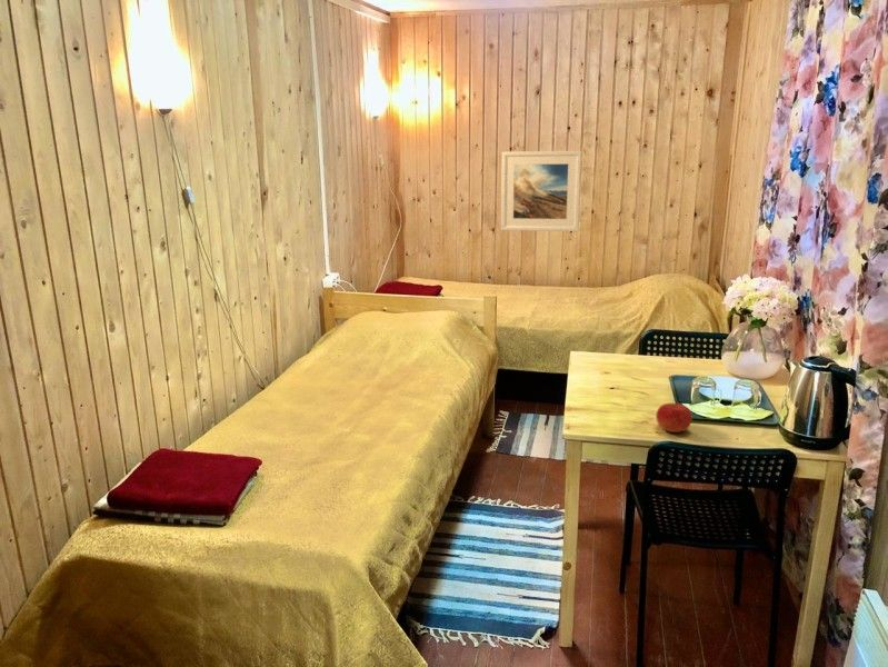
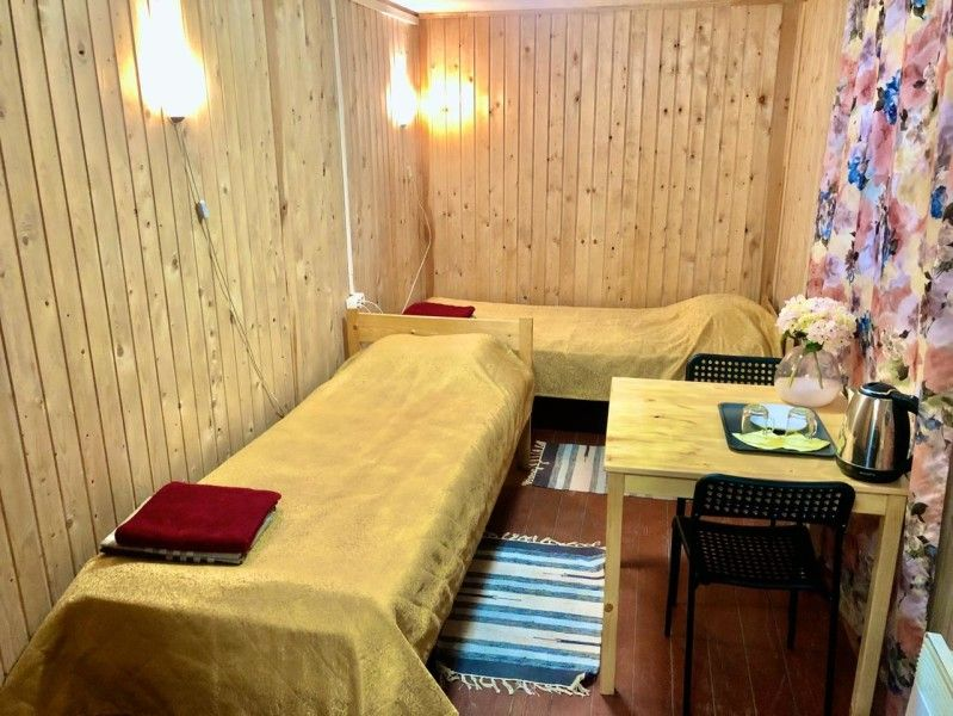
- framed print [500,150,582,232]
- fruit [655,401,694,434]
